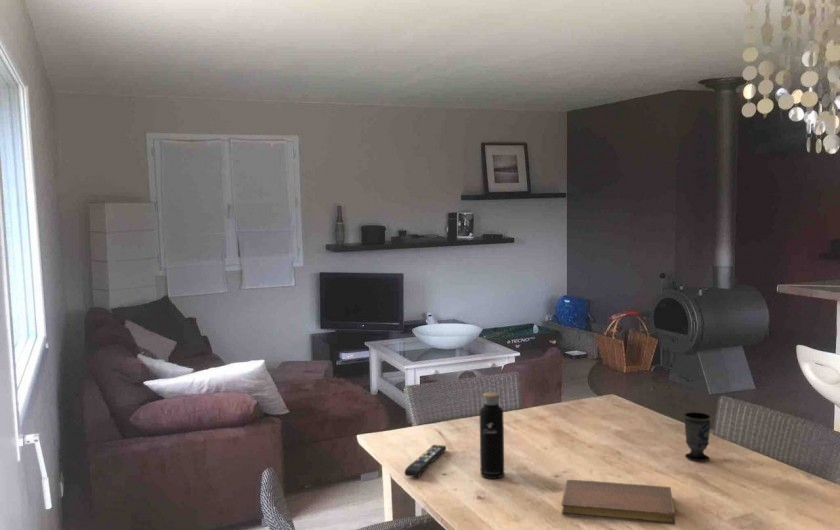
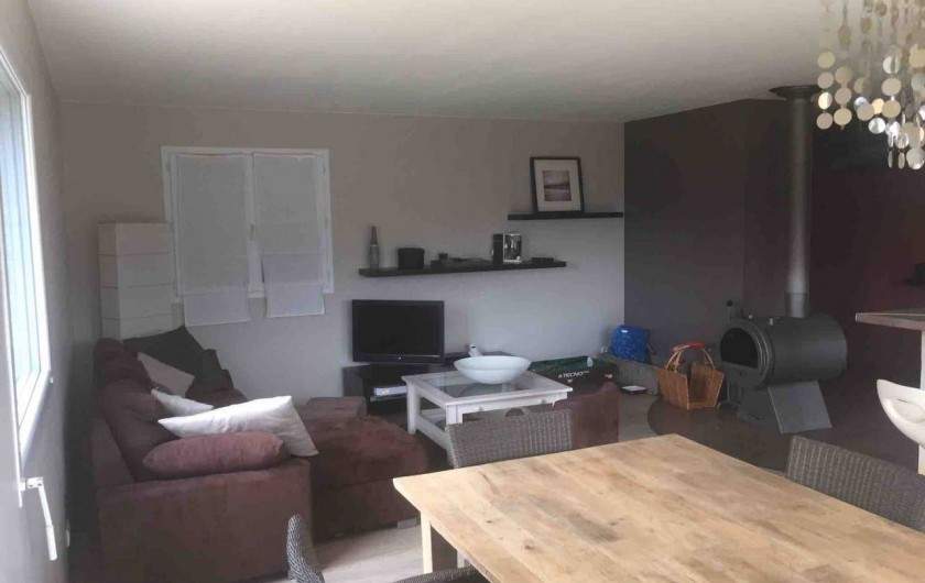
- remote control [403,444,447,478]
- cup [684,411,712,462]
- notebook [560,479,676,526]
- water bottle [479,385,505,480]
